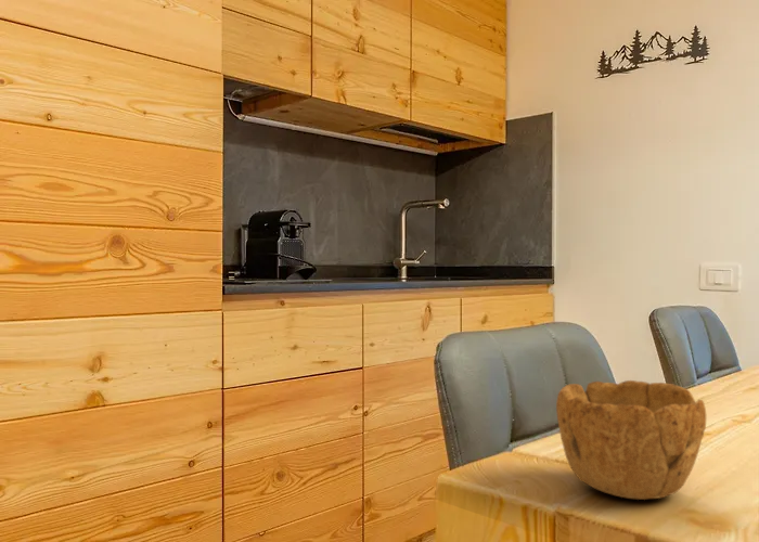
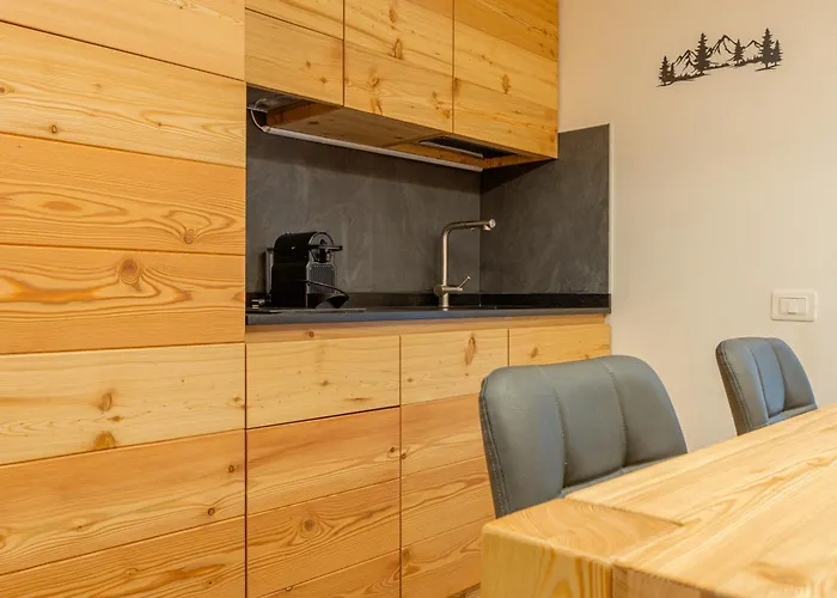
- bowl [555,379,707,501]
